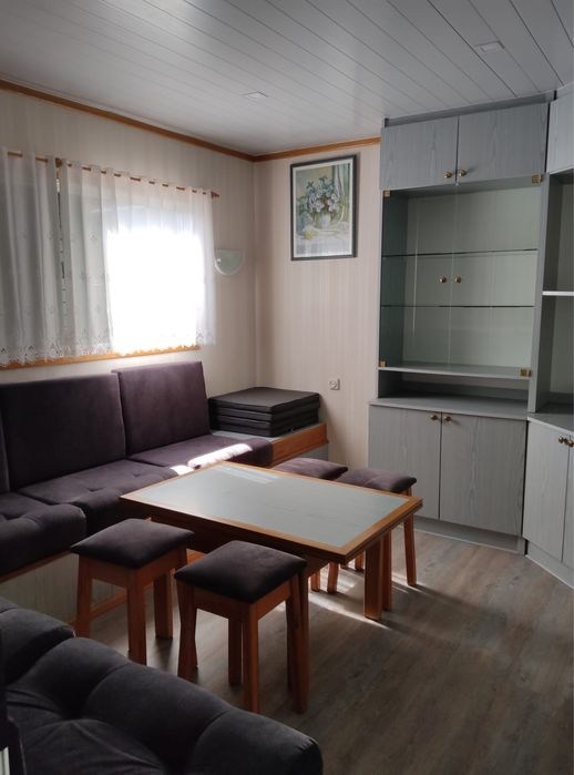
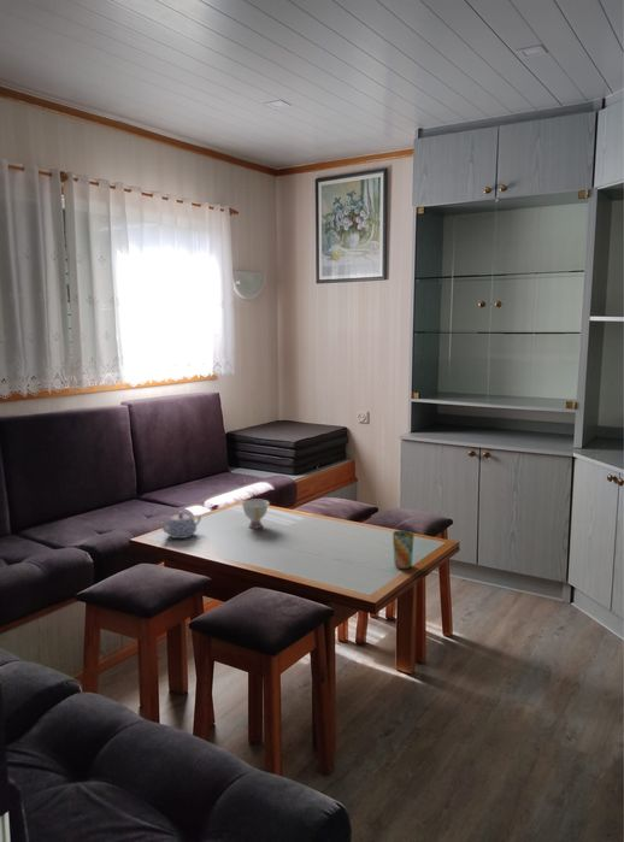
+ teacup [240,499,271,529]
+ teapot [157,511,202,540]
+ cup [392,529,416,570]
